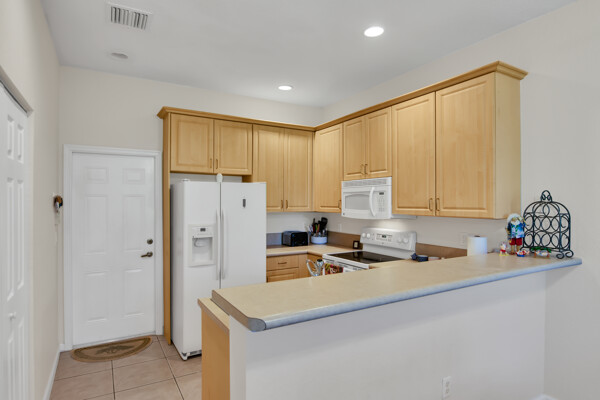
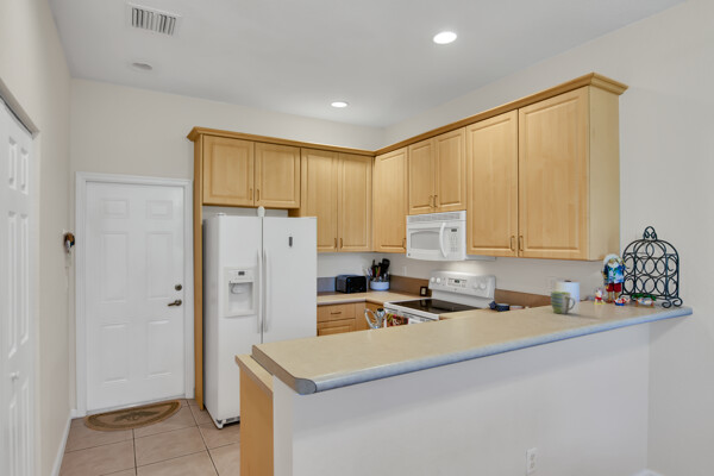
+ mug [550,290,576,315]
